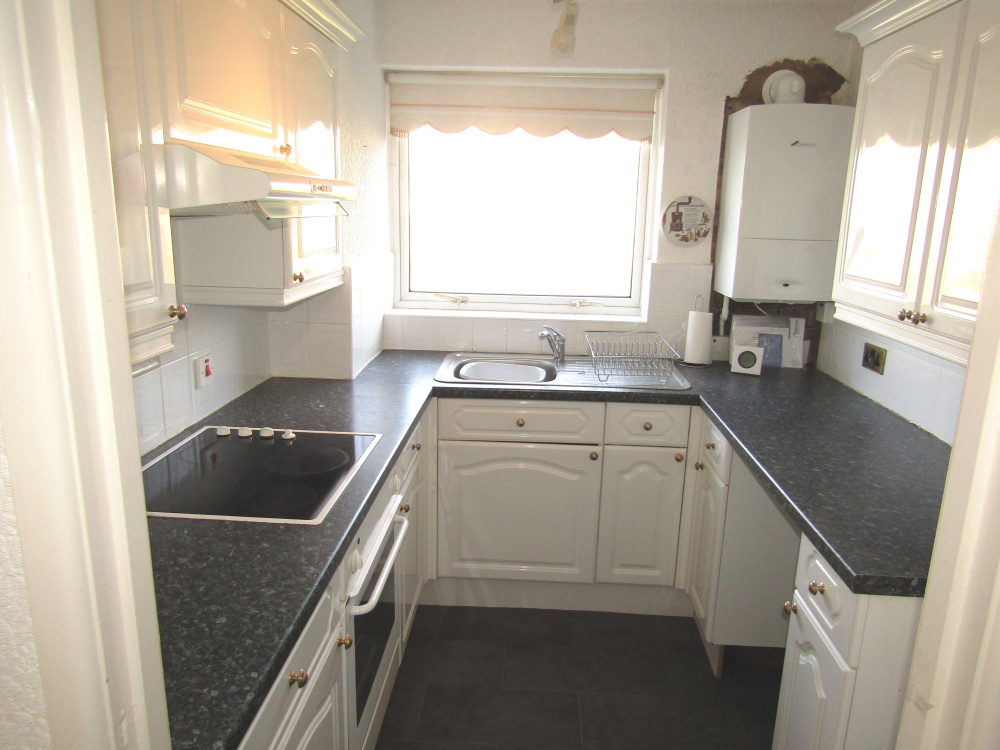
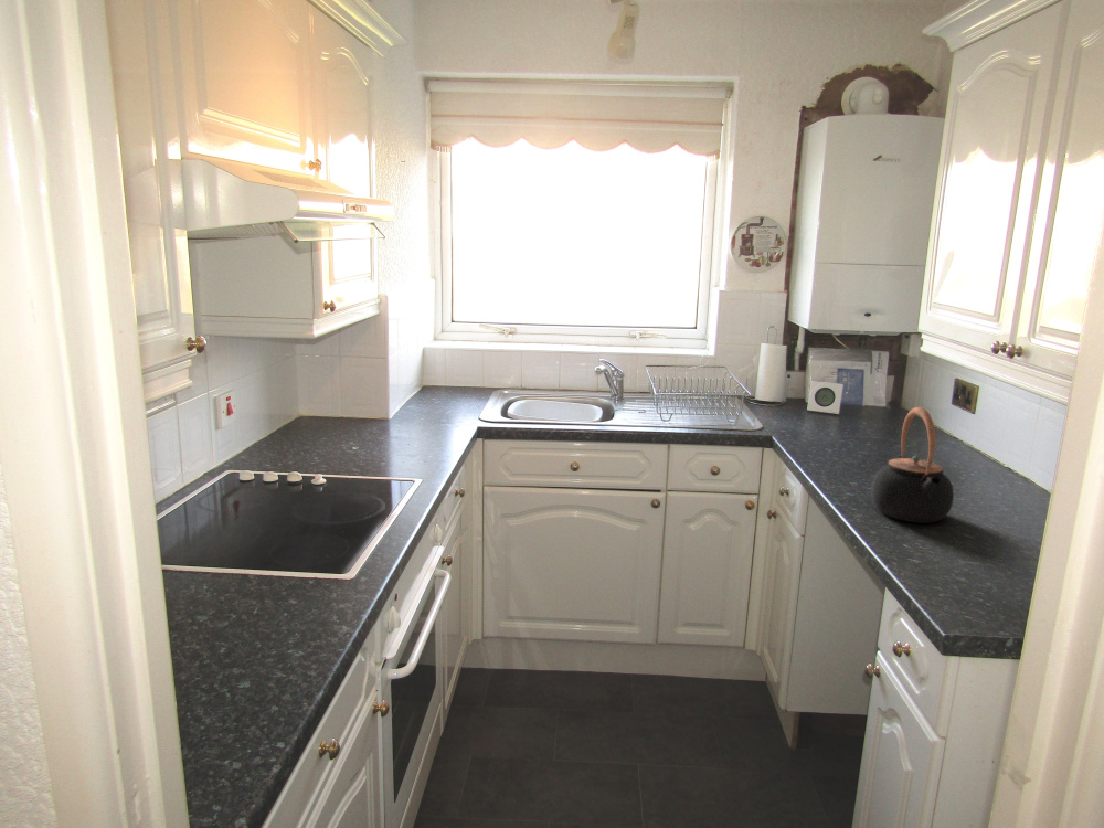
+ teapot [870,406,955,524]
